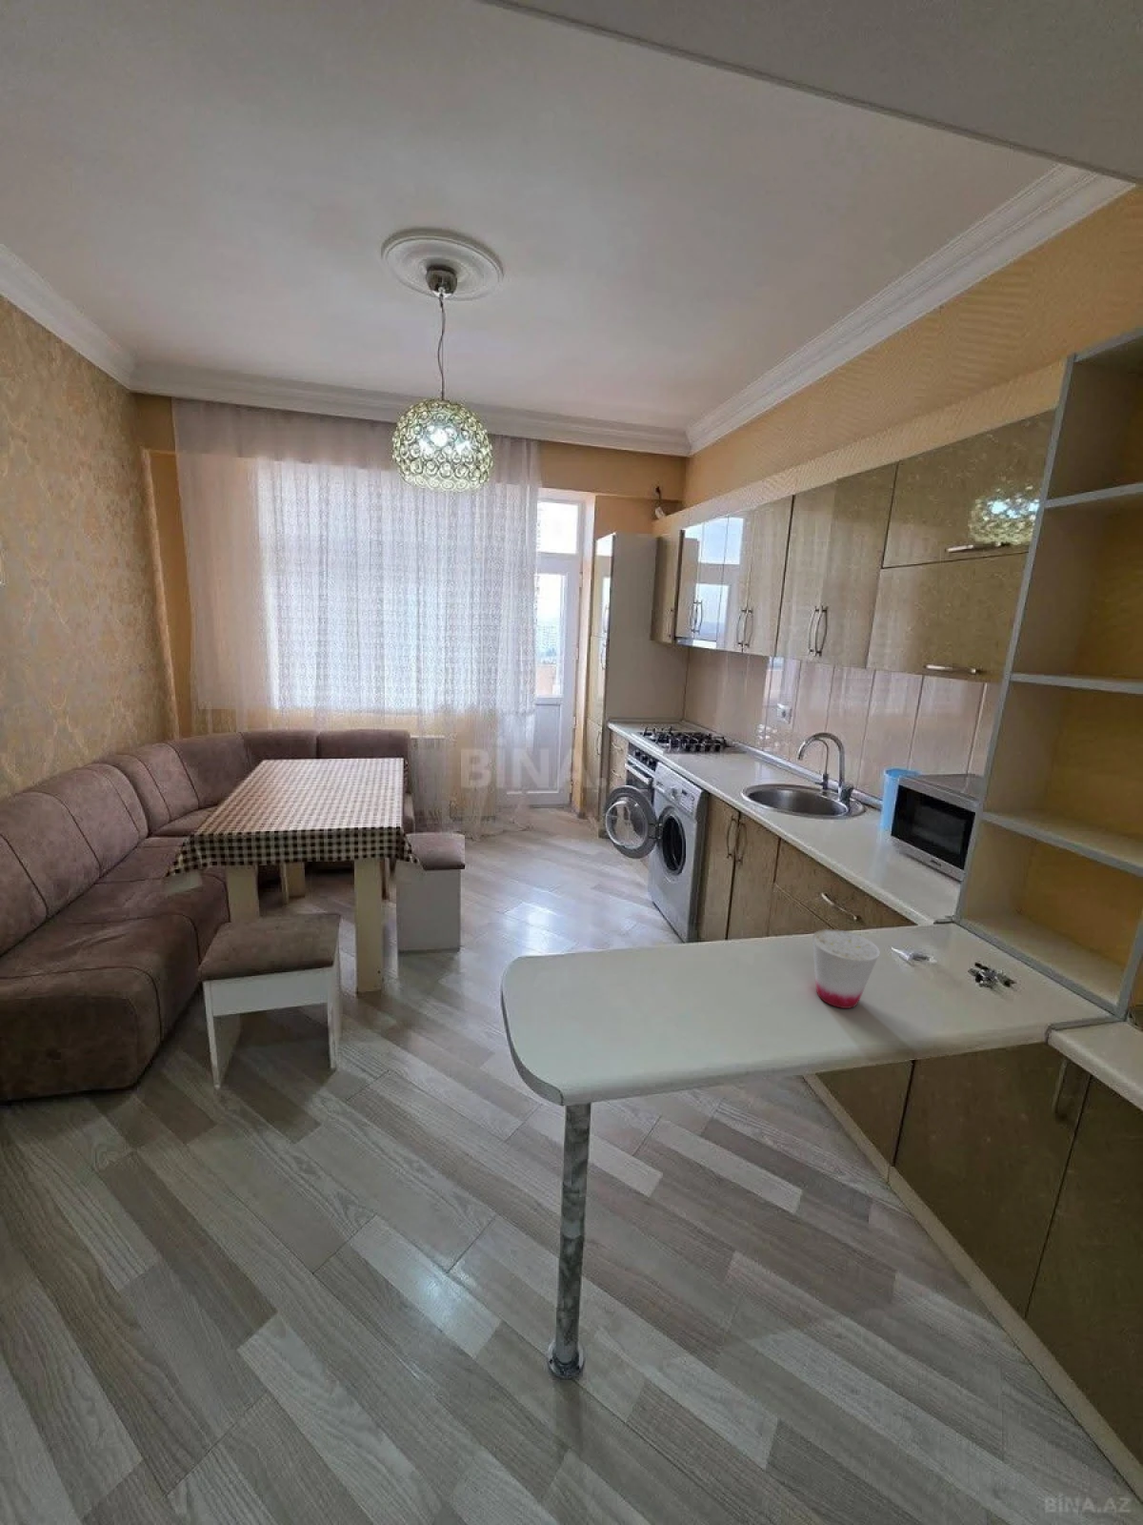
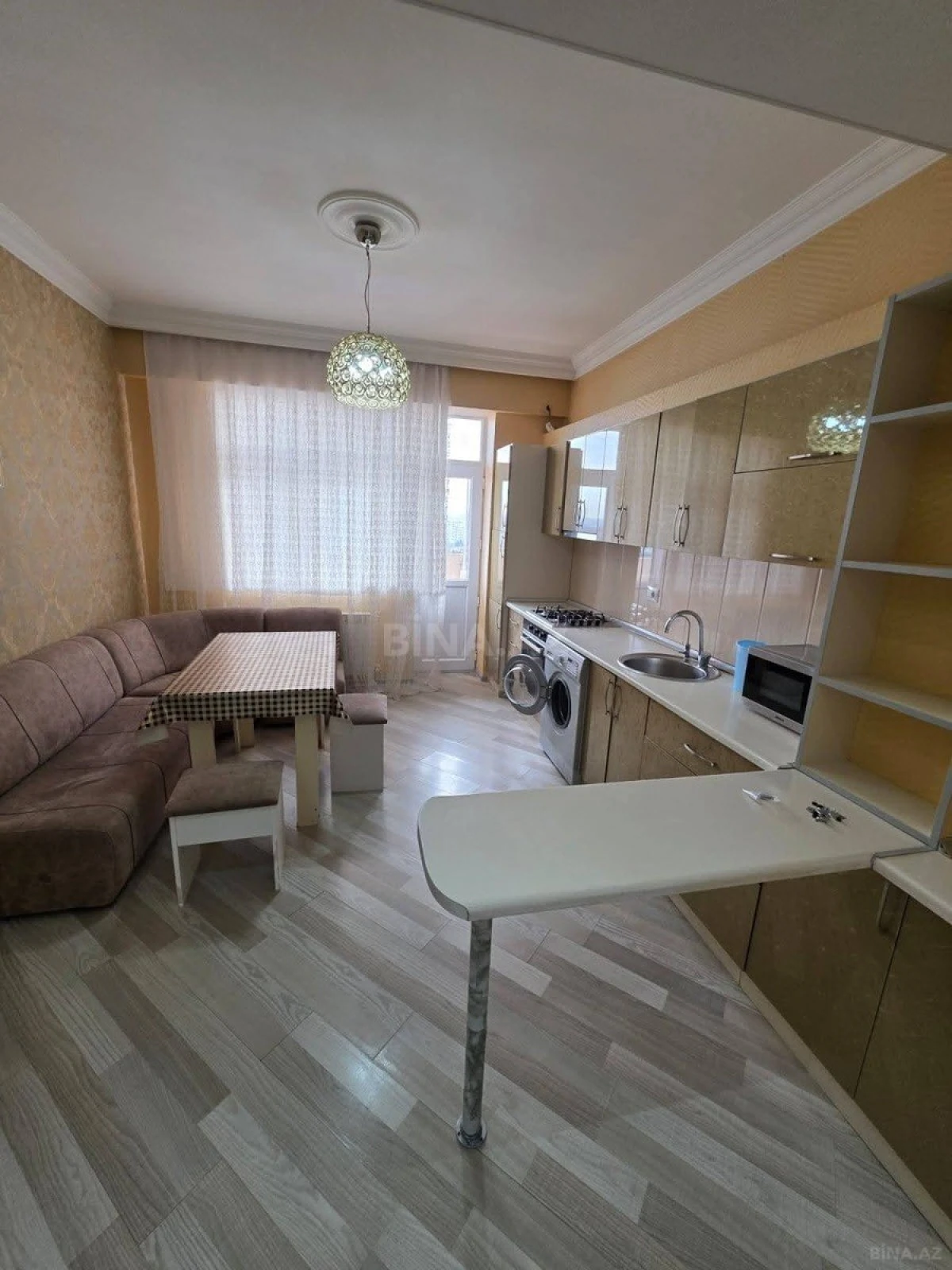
- cup [812,928,880,1010]
